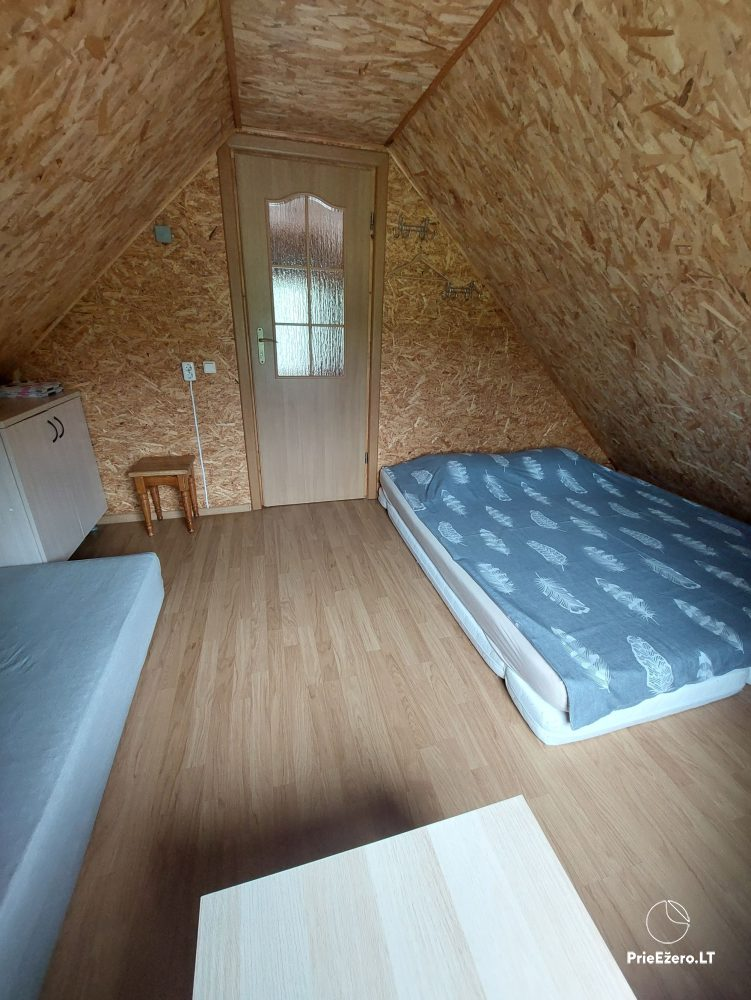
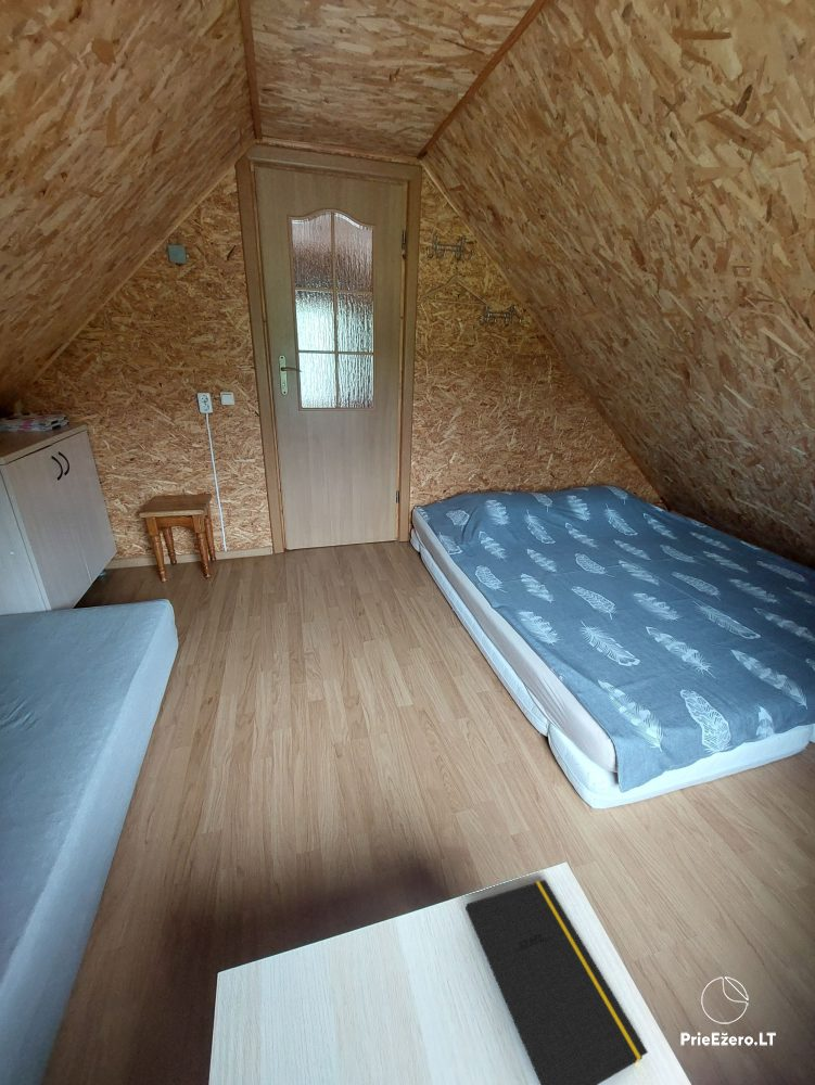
+ notepad [464,879,649,1085]
